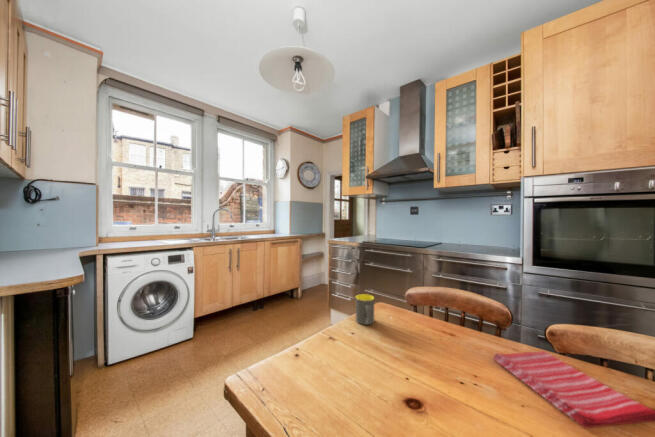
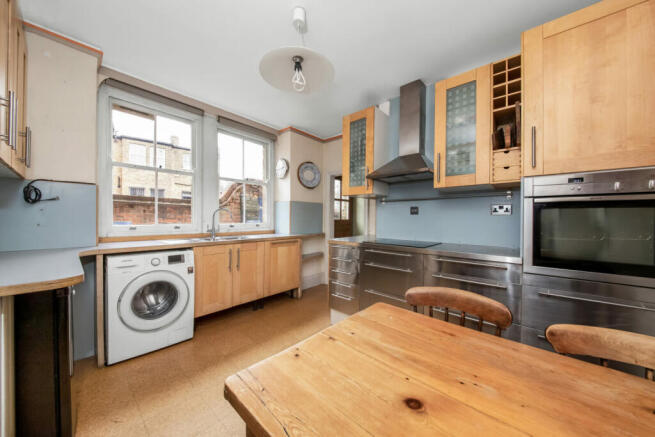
- mug [355,293,375,326]
- dish towel [492,350,655,430]
